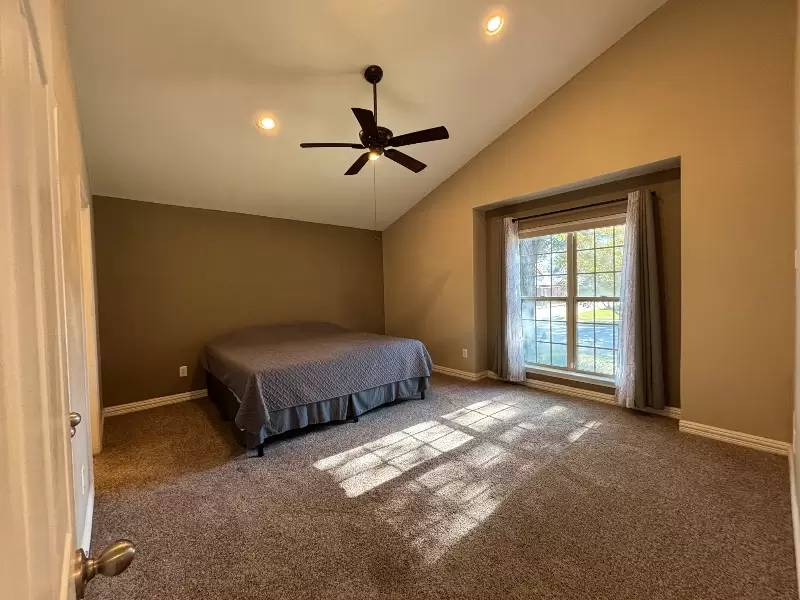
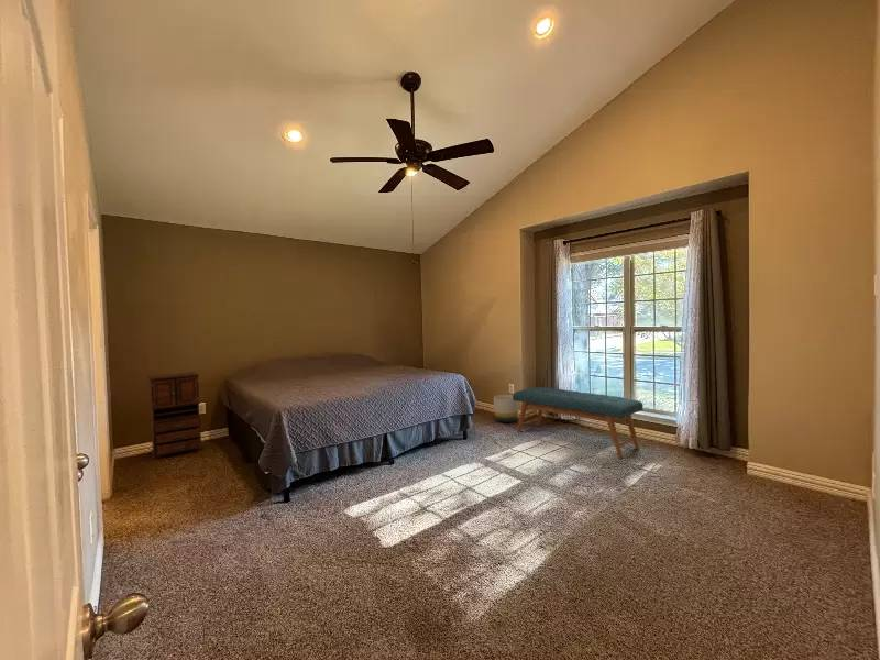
+ bench [512,386,645,459]
+ planter [493,394,519,424]
+ chest of drawers [146,371,205,460]
